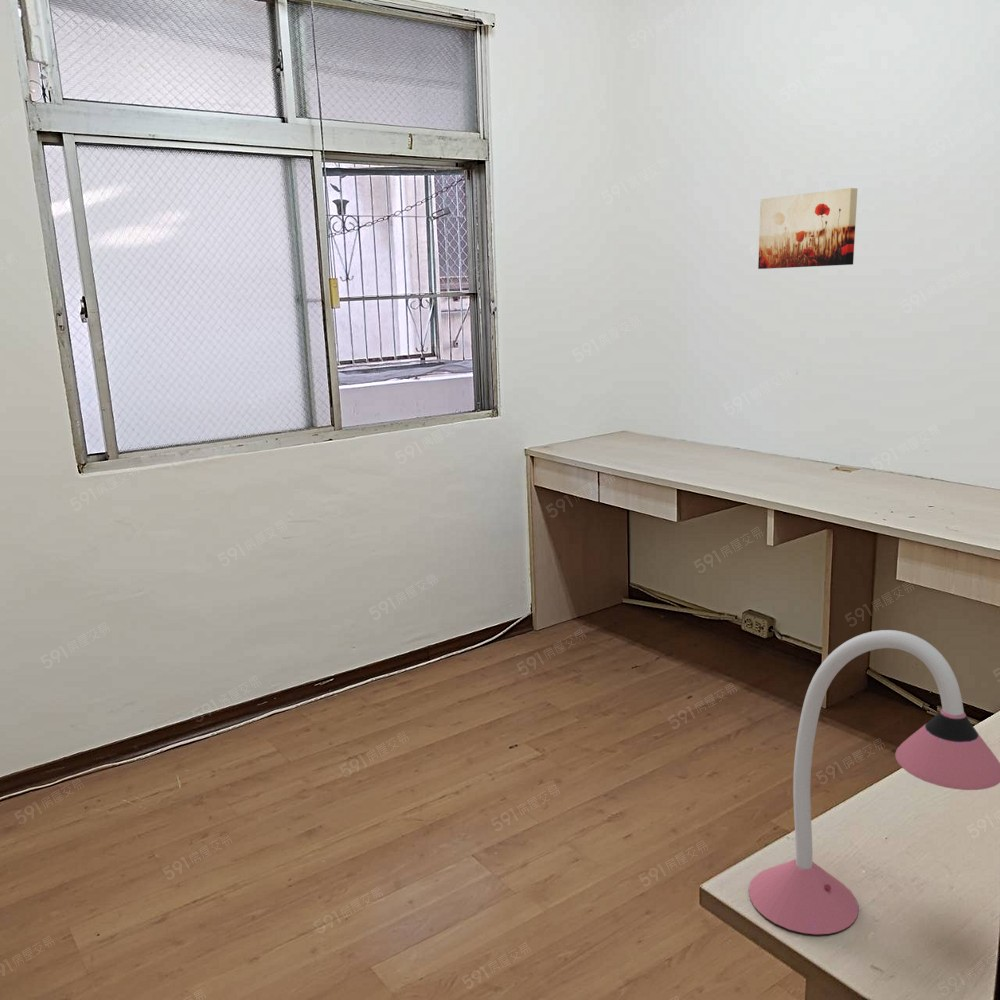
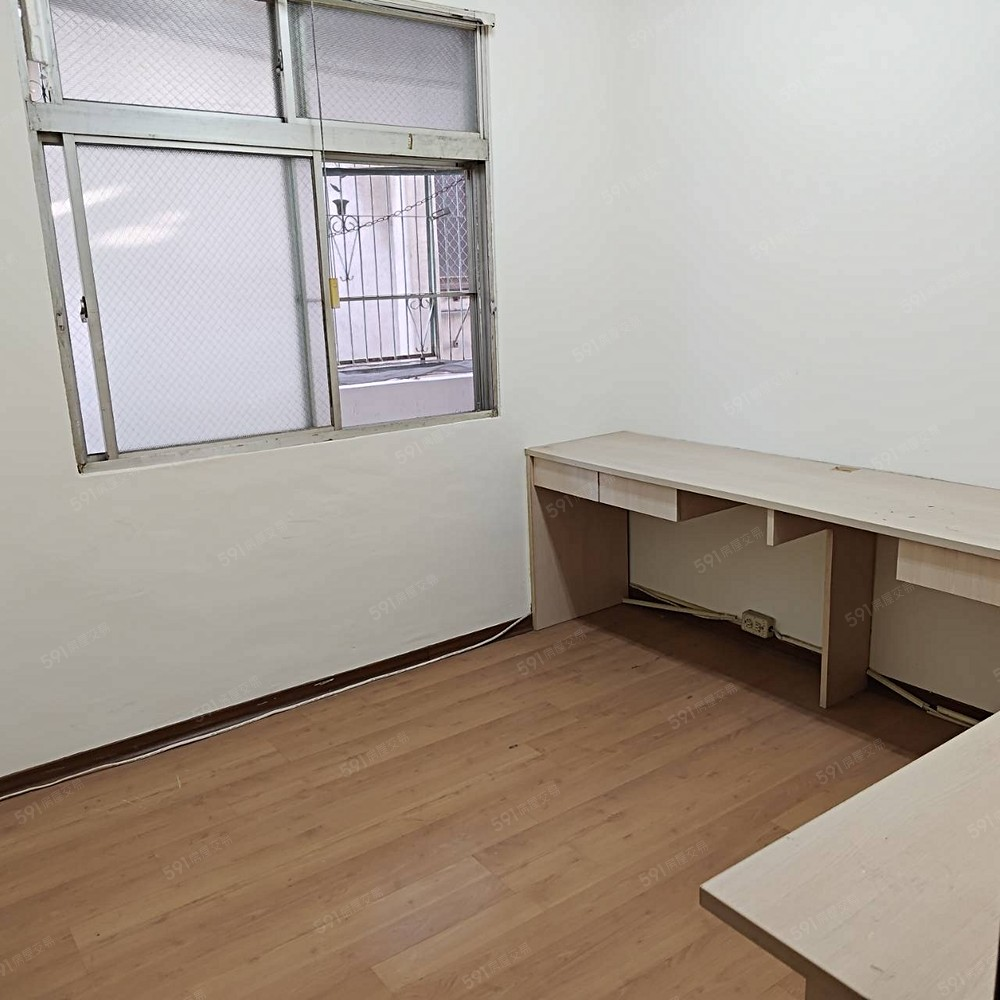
- desk lamp [748,629,1000,935]
- wall art [757,187,858,270]
